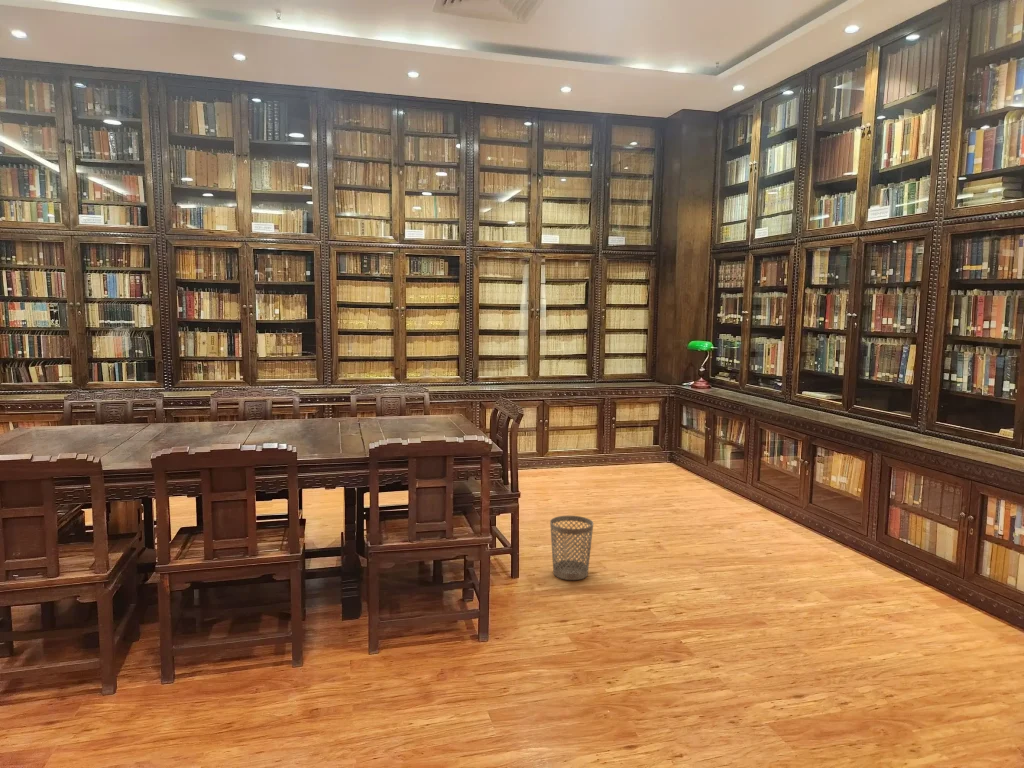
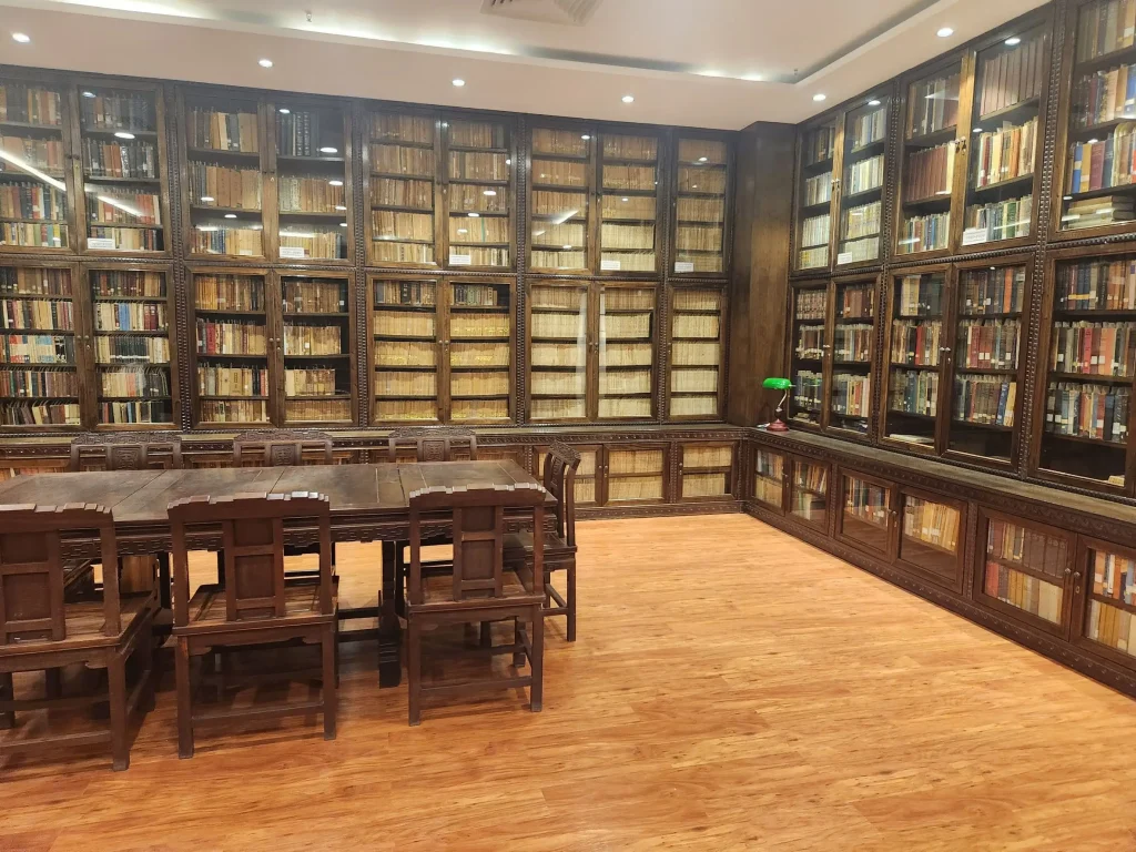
- wastebasket [549,515,594,581]
